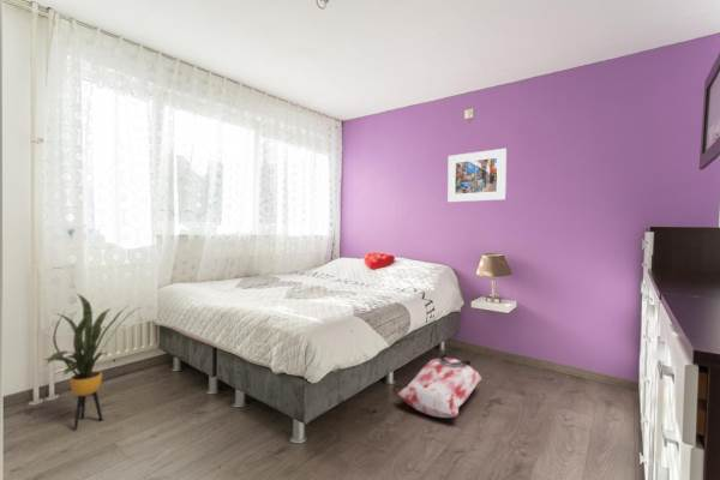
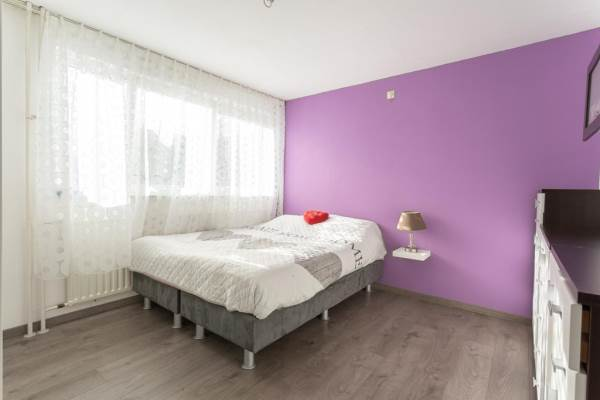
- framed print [446,148,508,203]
- bag [397,353,482,419]
- house plant [43,293,142,431]
